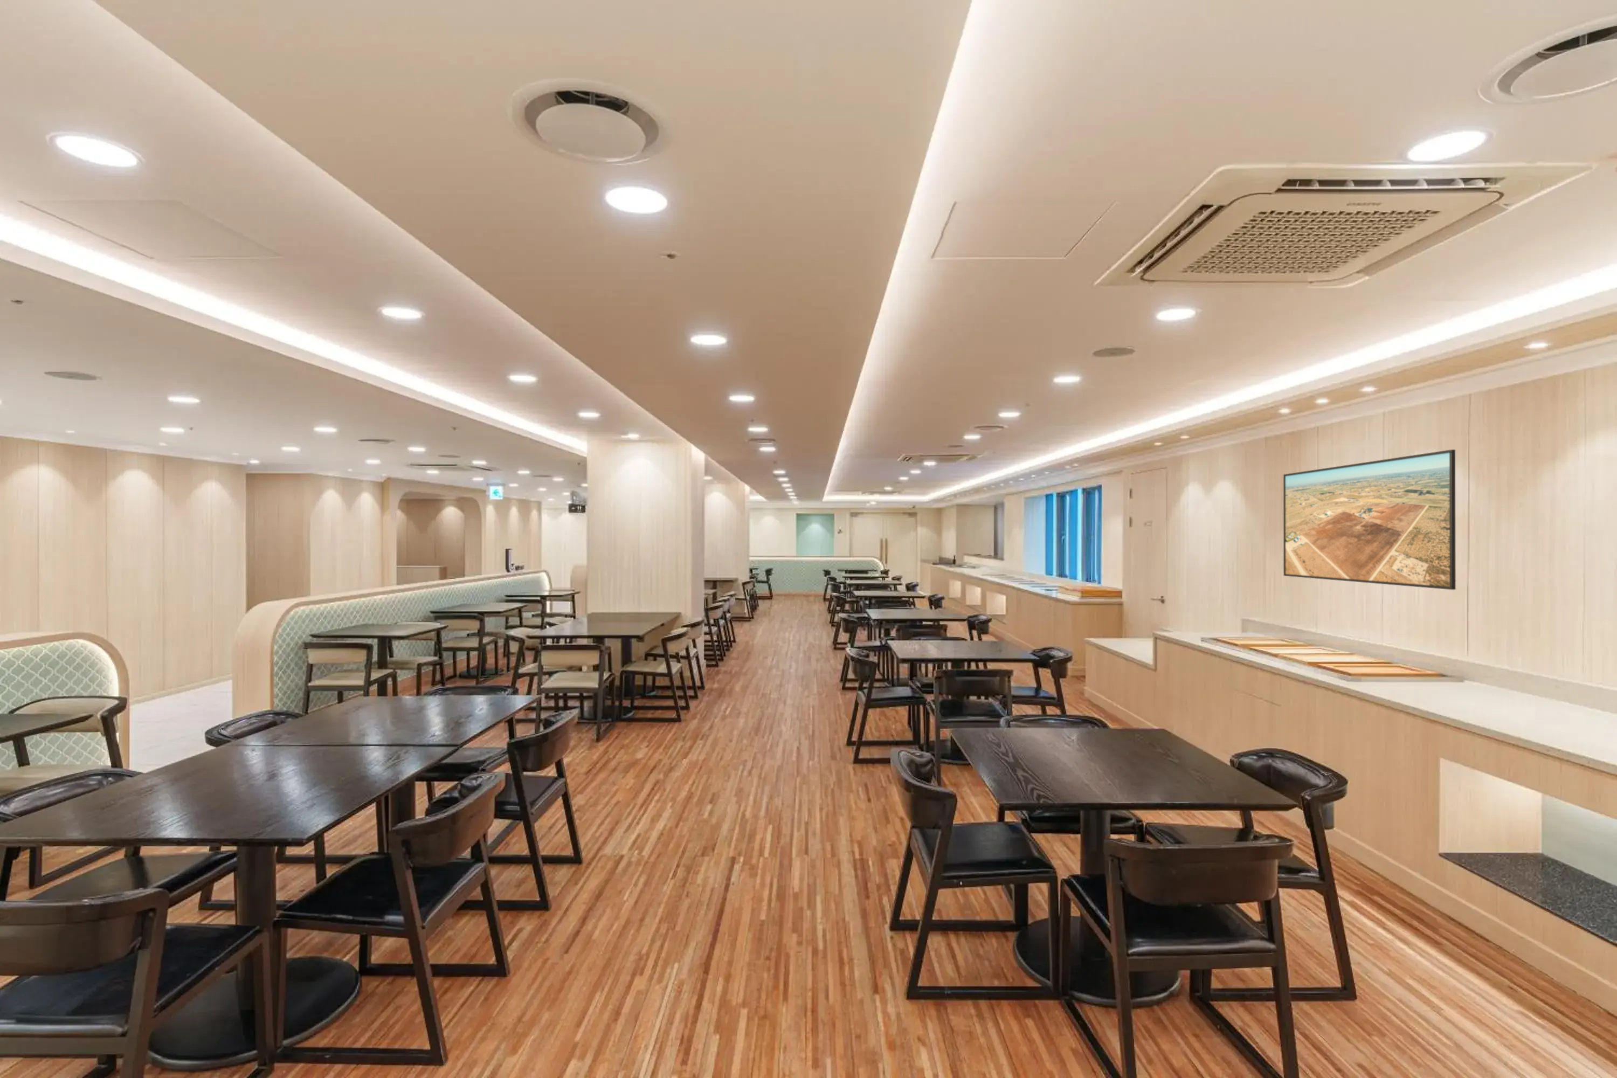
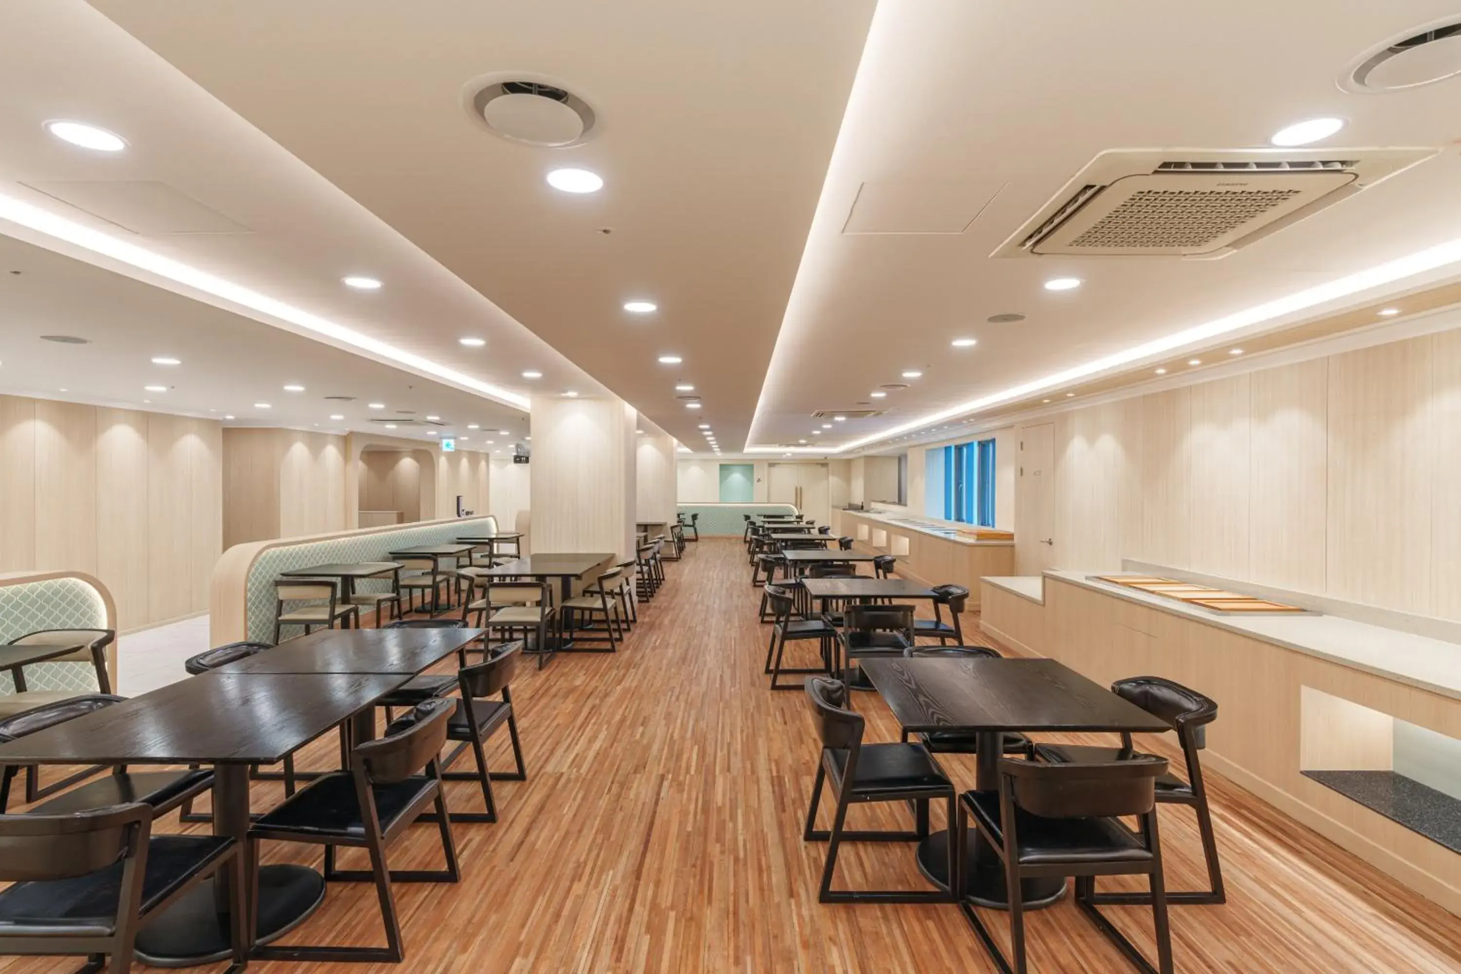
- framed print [1283,449,1456,591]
